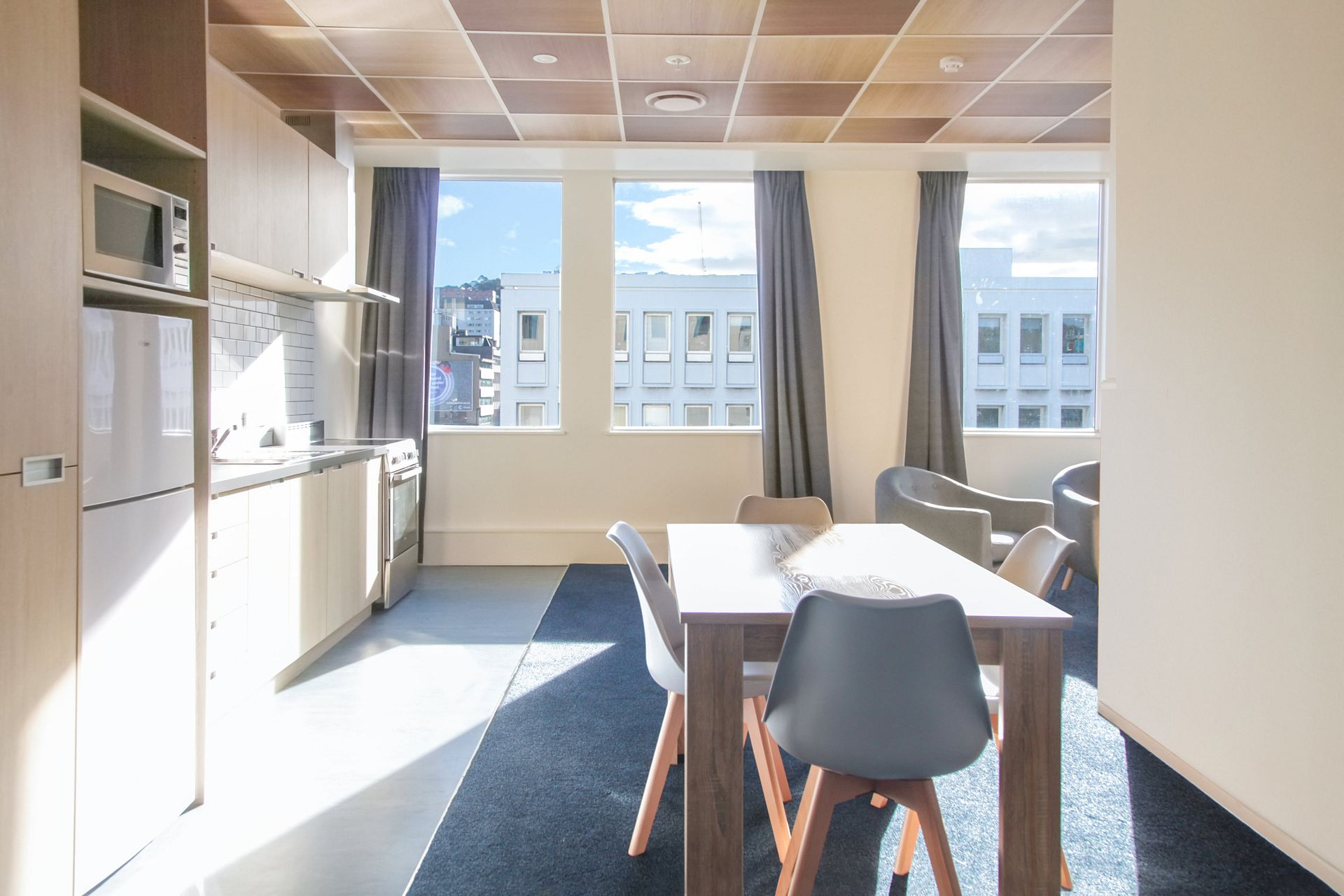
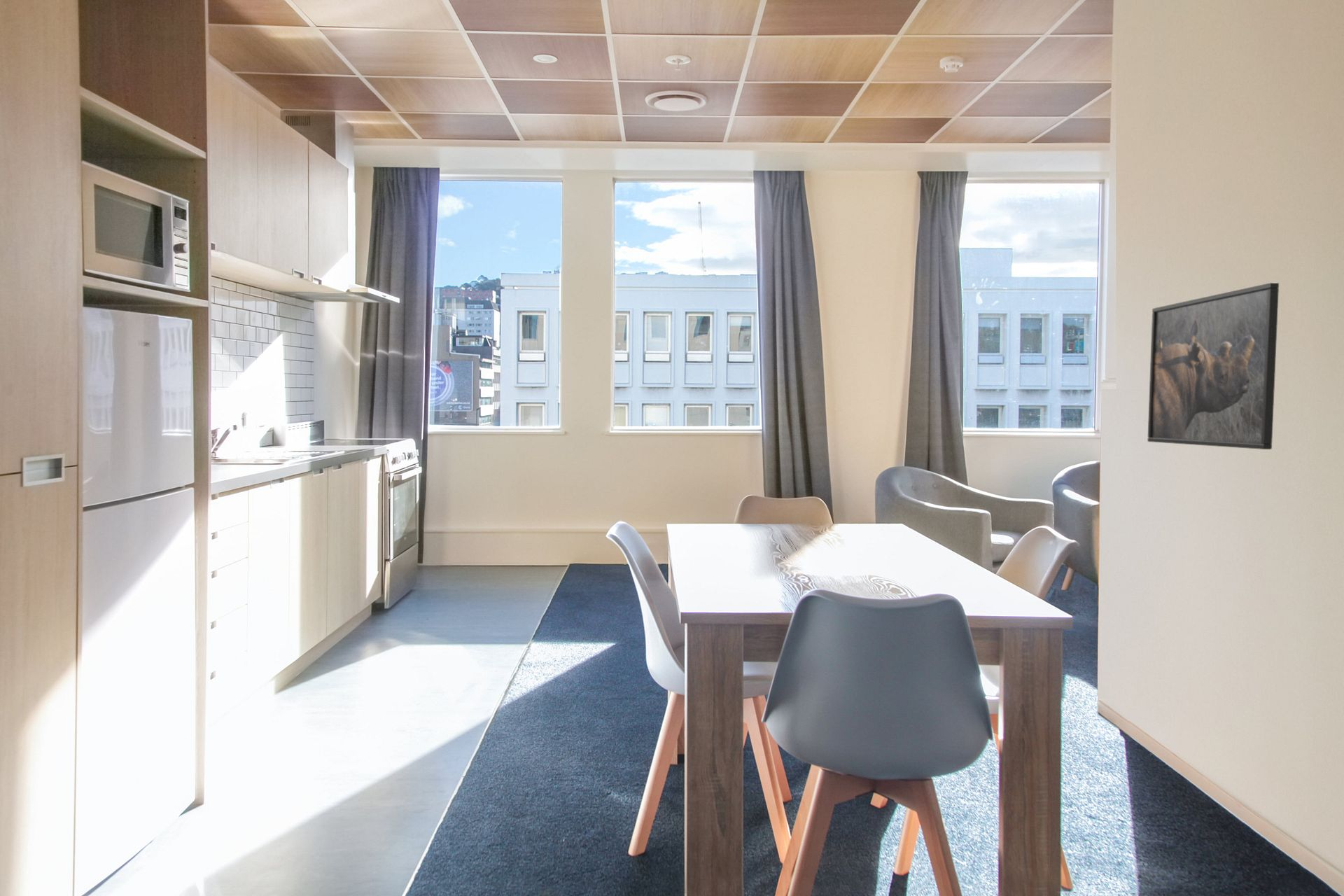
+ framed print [1147,282,1280,450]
